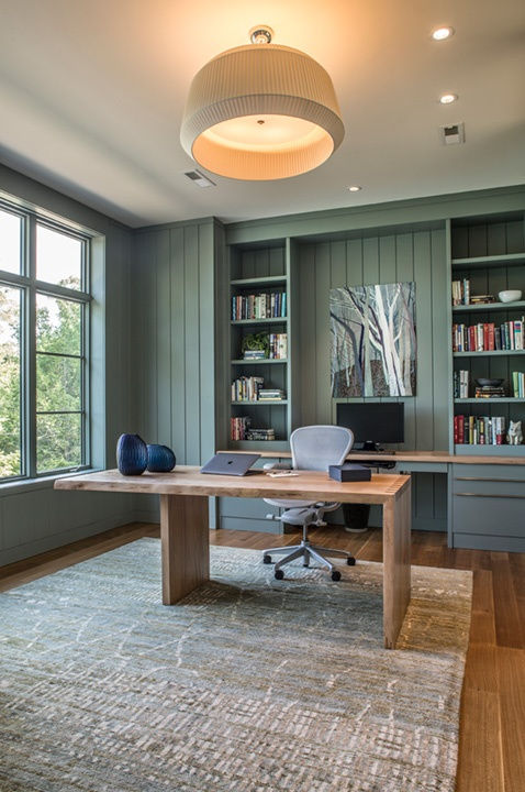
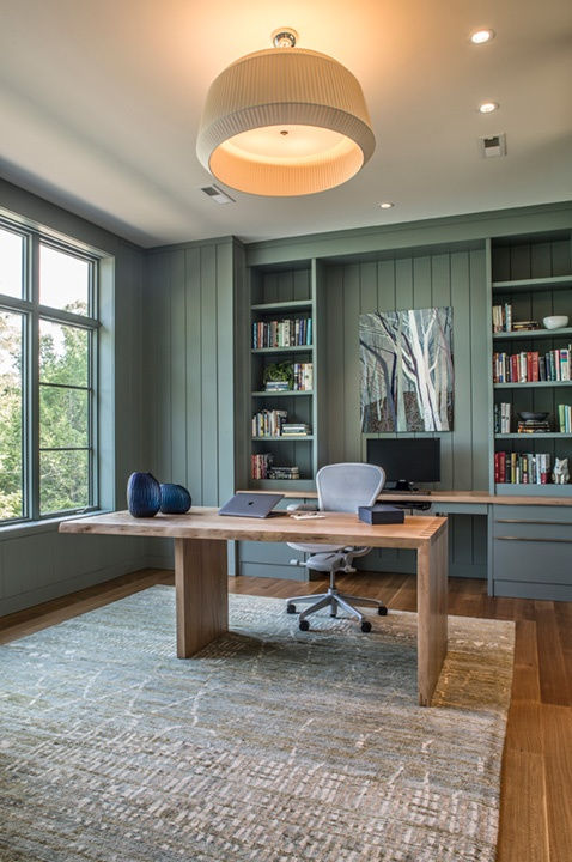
- wastebasket [340,503,372,534]
